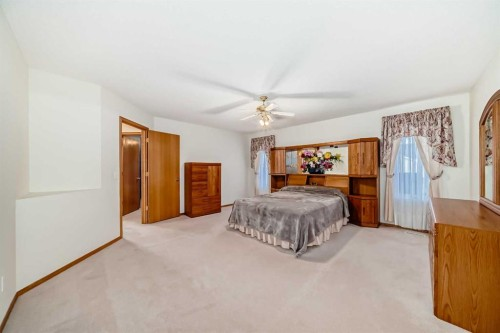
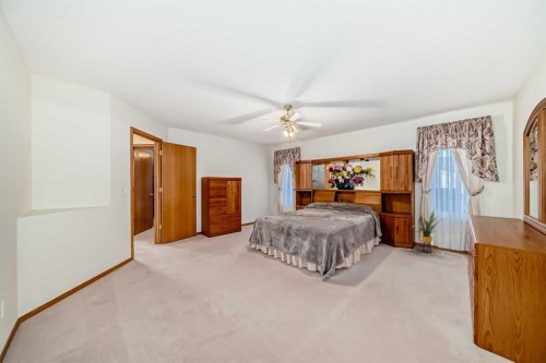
+ house plant [412,209,442,254]
